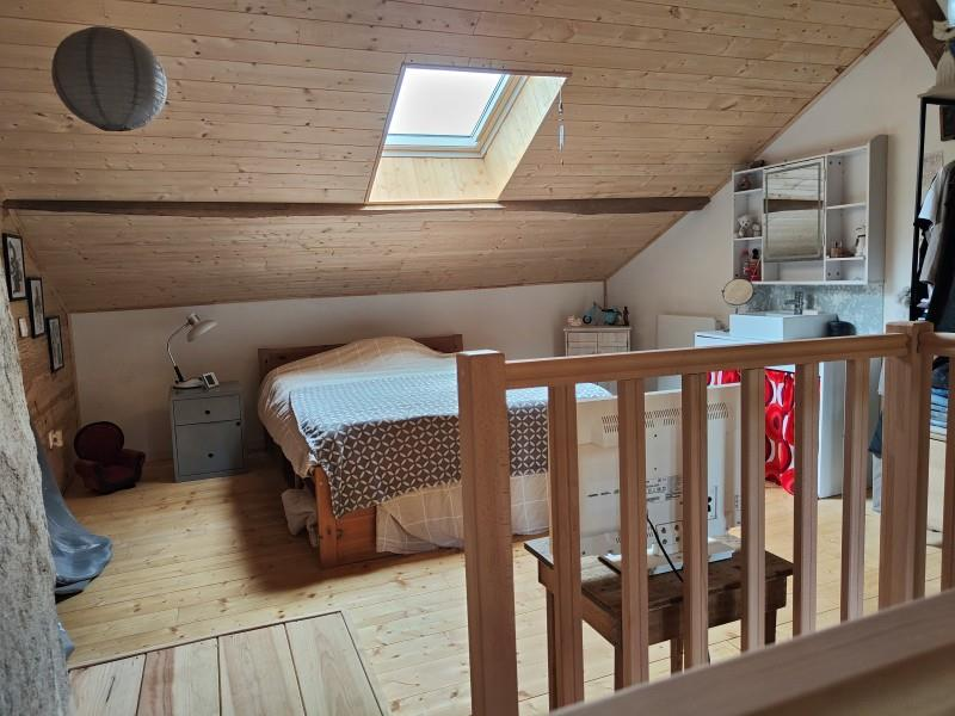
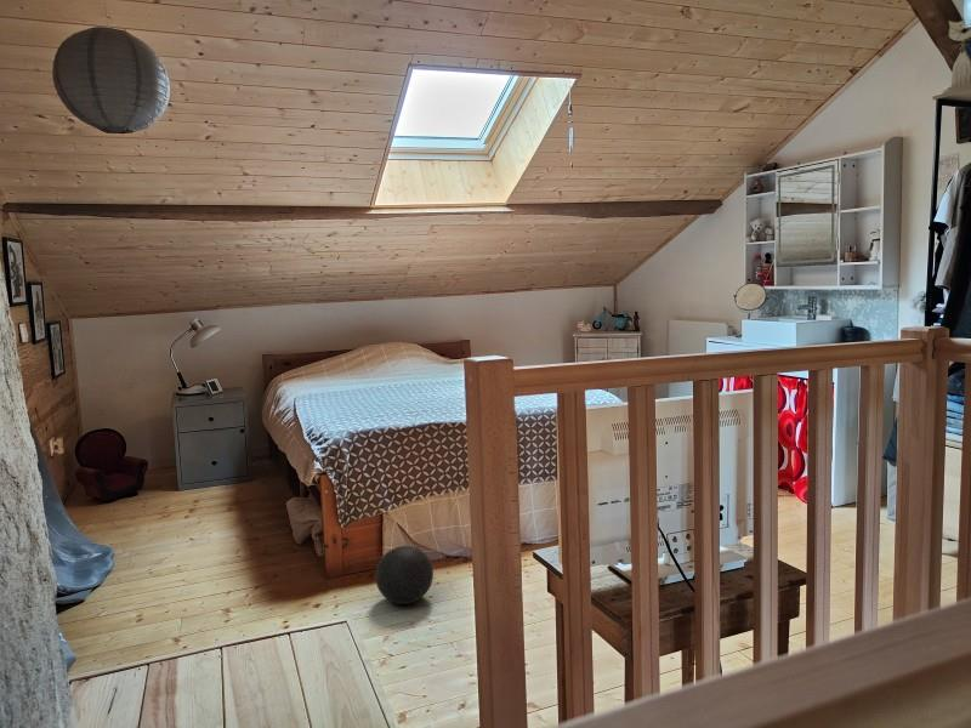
+ ball [374,545,435,605]
